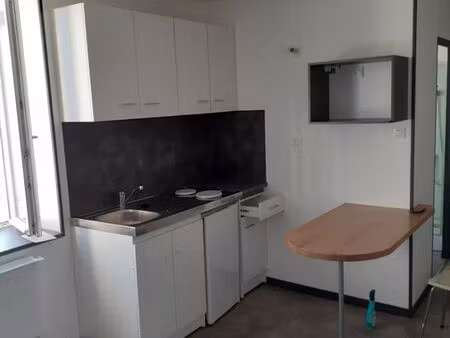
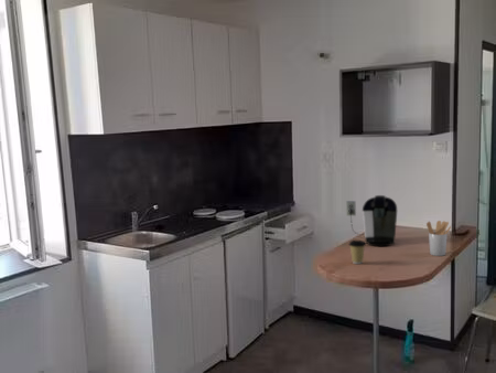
+ coffee maker [345,194,398,247]
+ coffee cup [347,239,367,265]
+ utensil holder [425,220,452,257]
